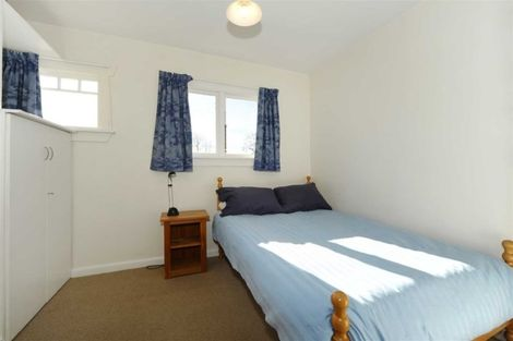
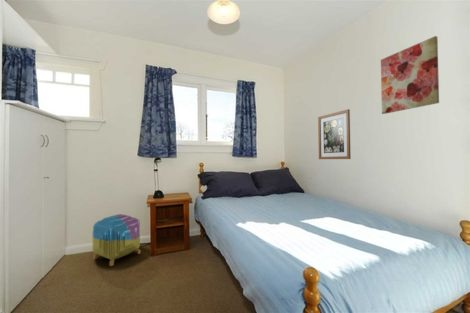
+ wall art [317,108,352,160]
+ wall art [380,35,440,115]
+ storage ottoman [92,213,141,267]
